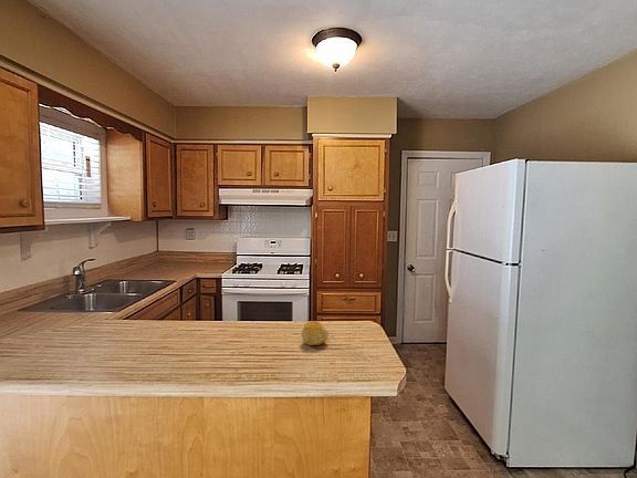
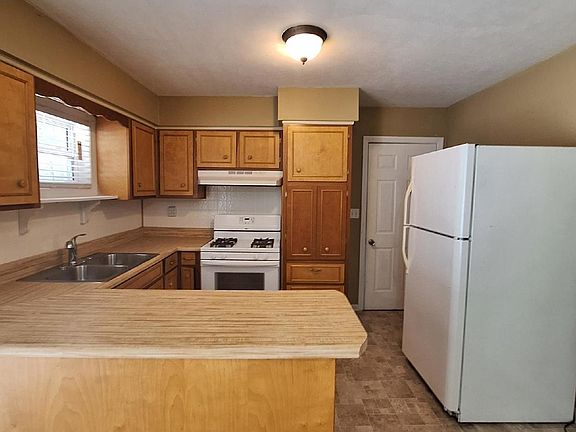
- fruit [301,320,330,346]
